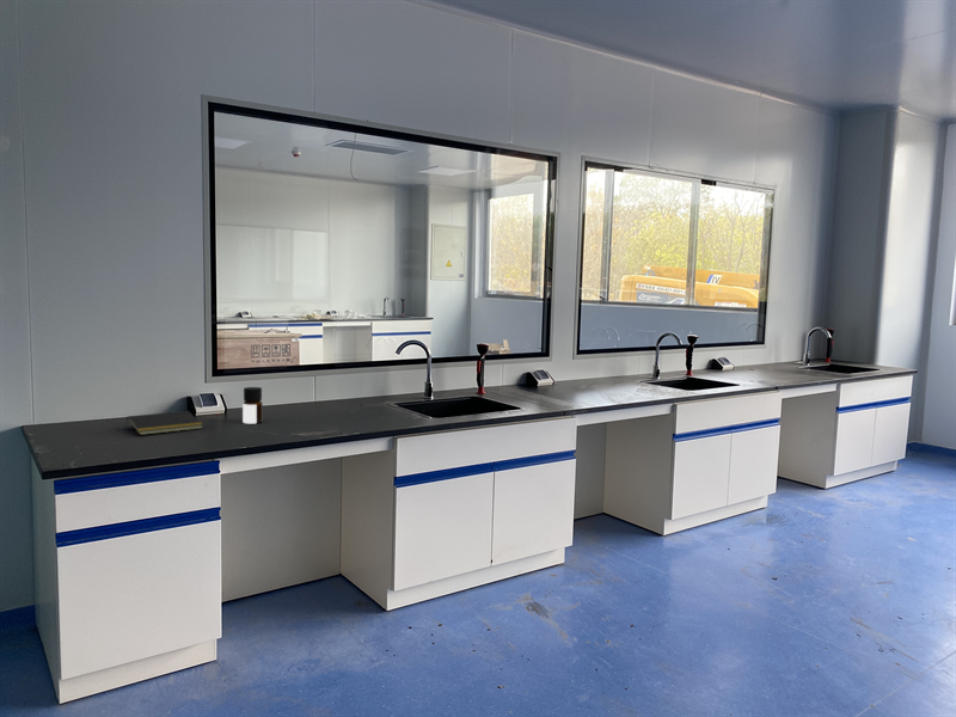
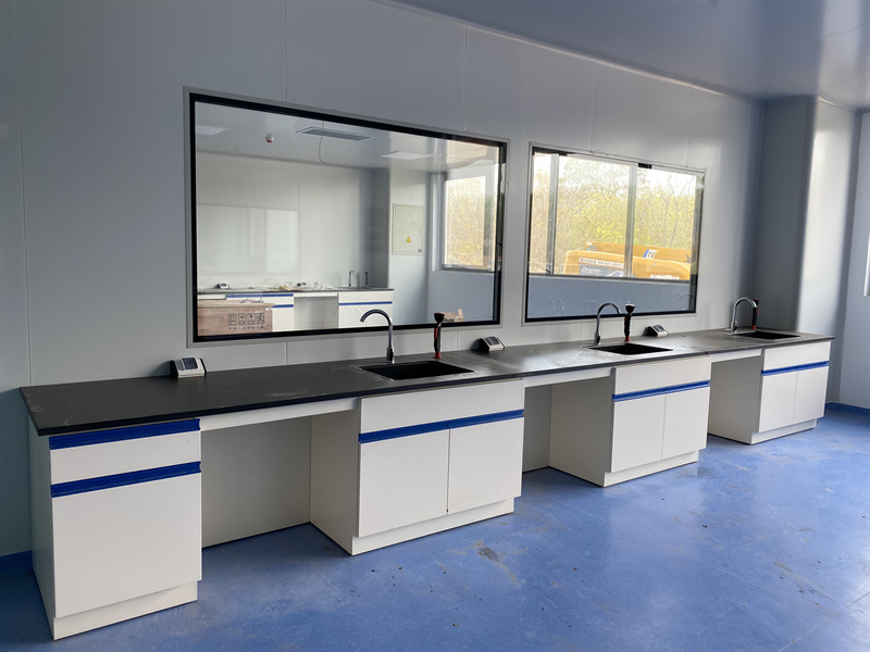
- bottle [241,386,264,424]
- notepad [124,410,204,436]
